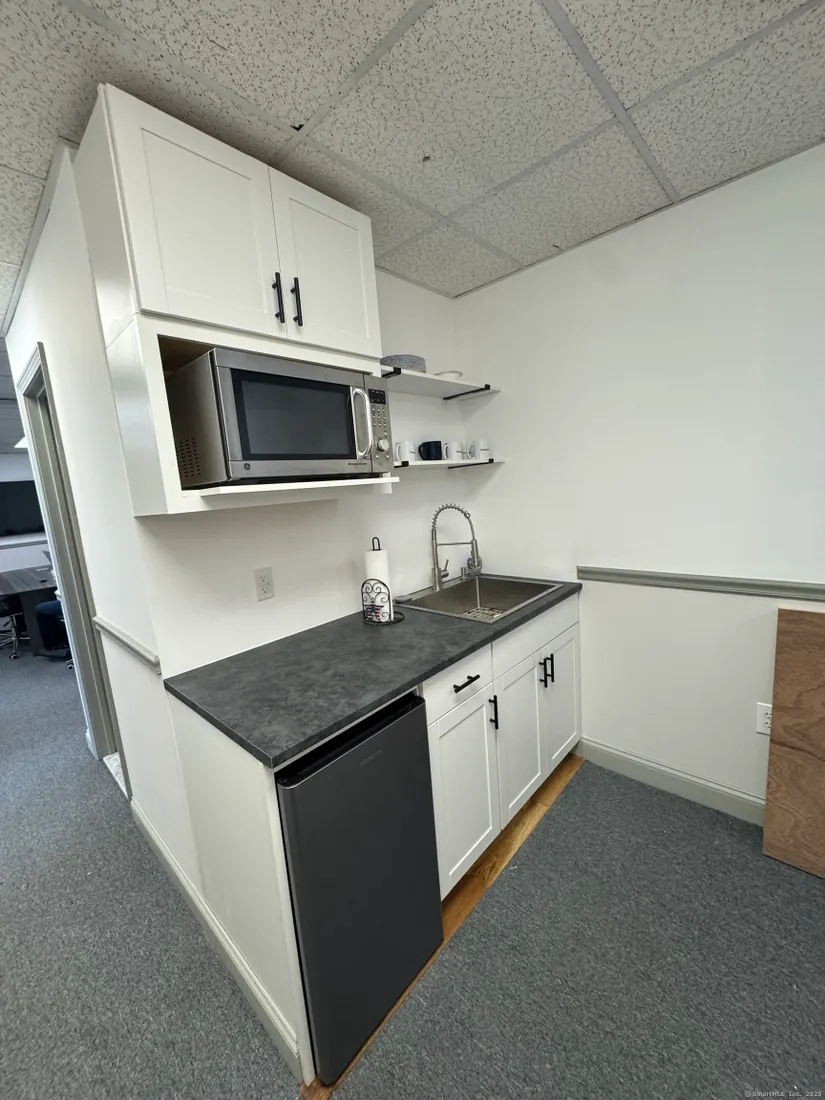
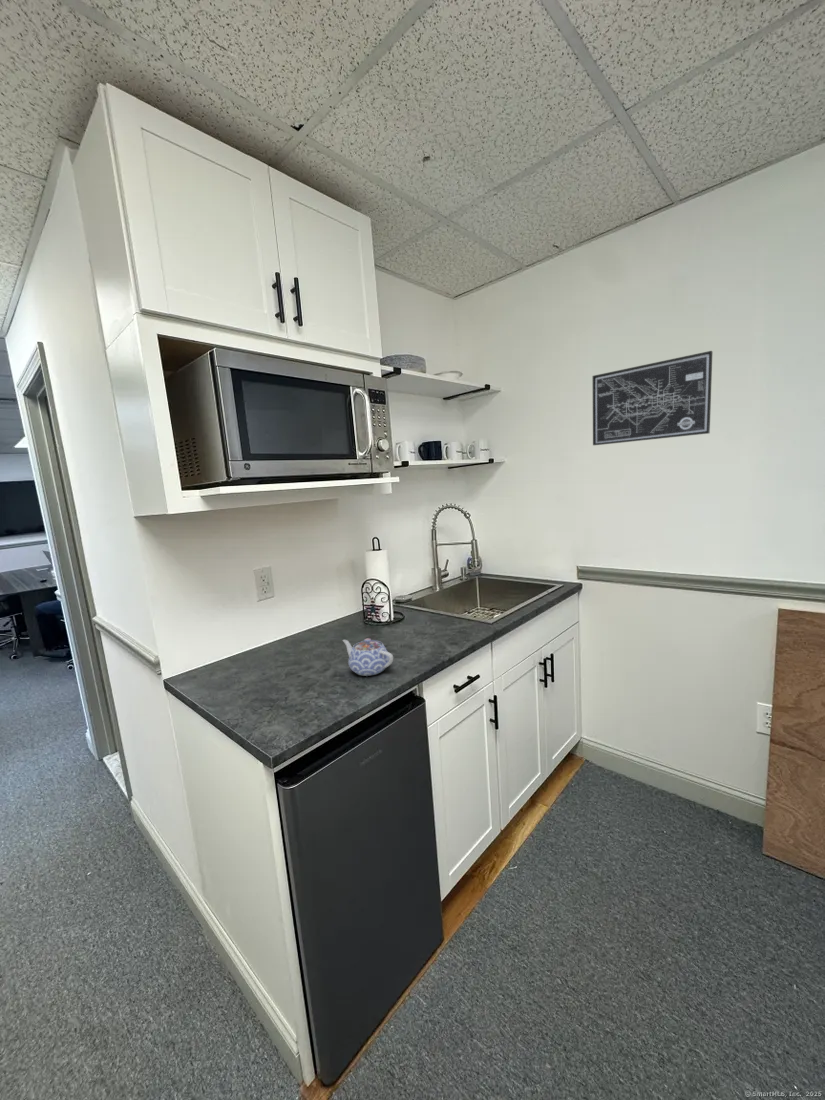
+ teapot [342,637,394,677]
+ wall art [592,350,713,446]
